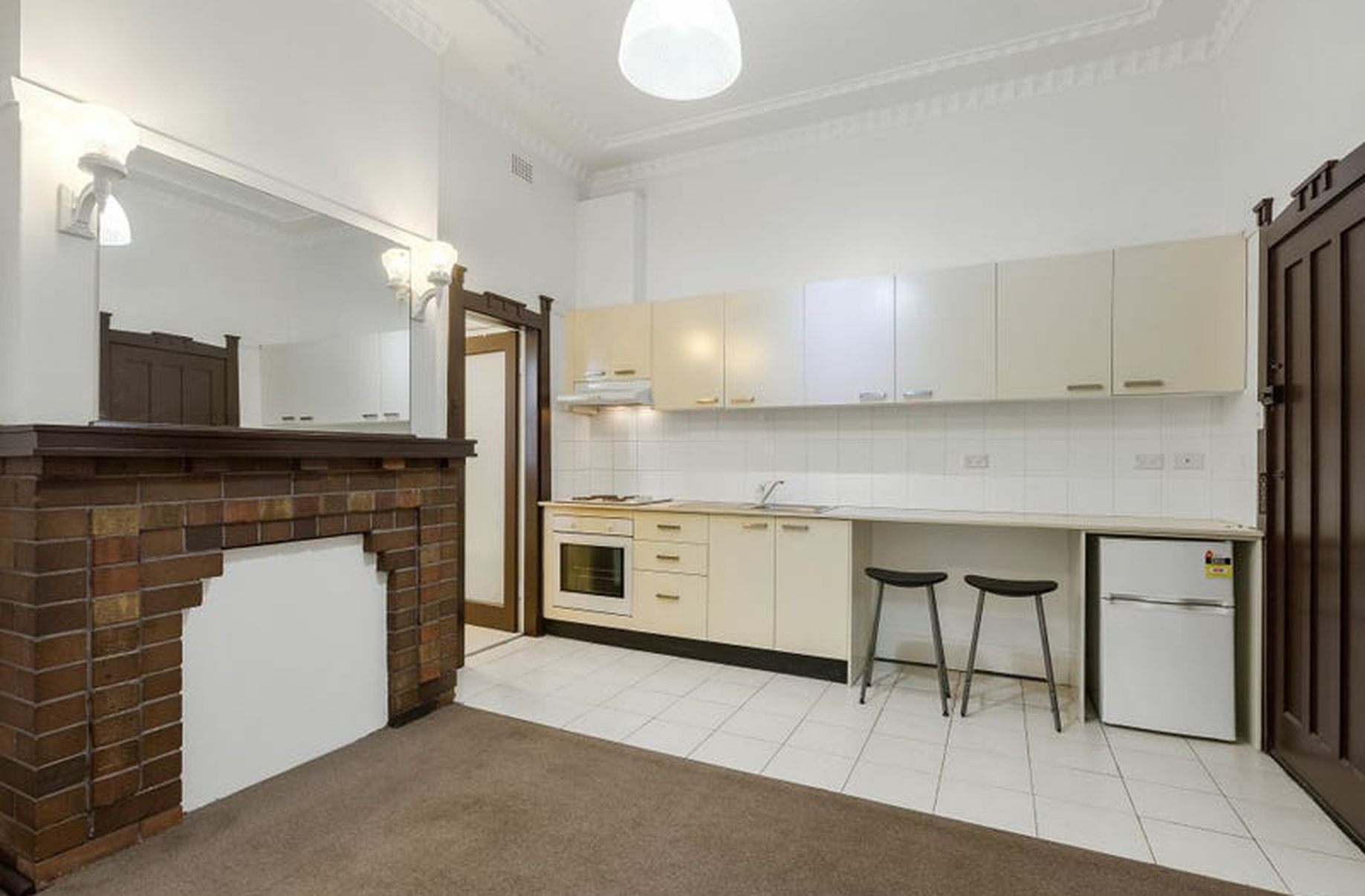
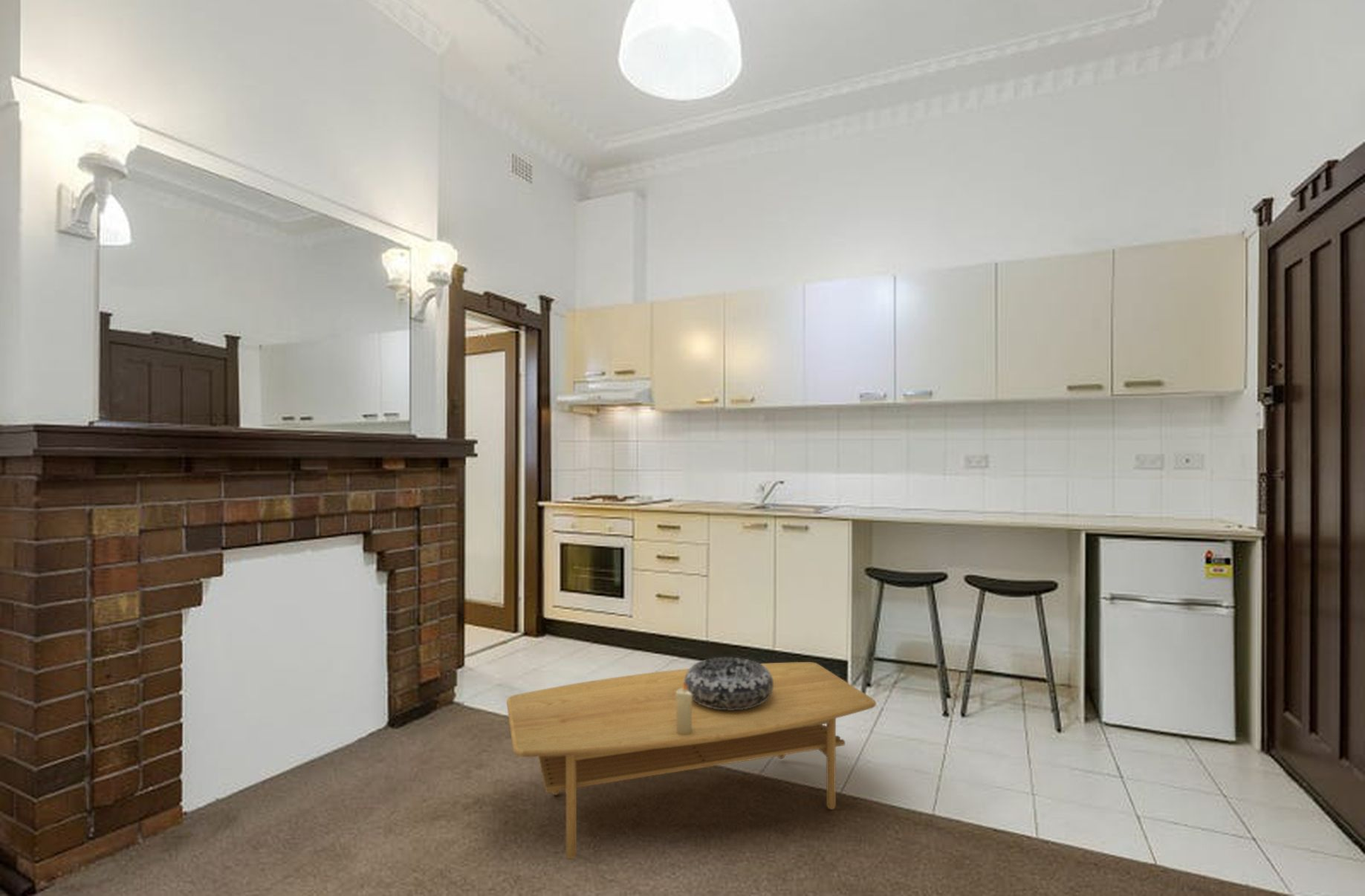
+ decorative bowl [684,657,774,710]
+ candle [675,684,693,735]
+ coffee table [506,661,877,860]
